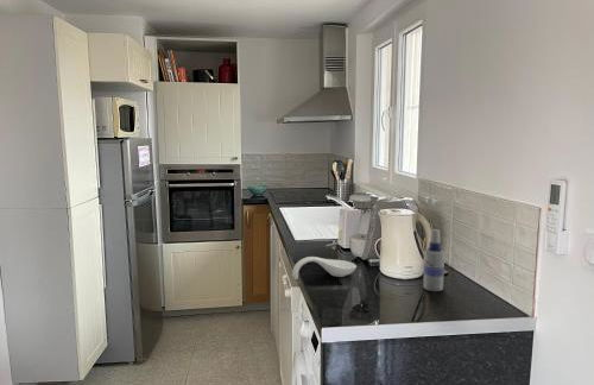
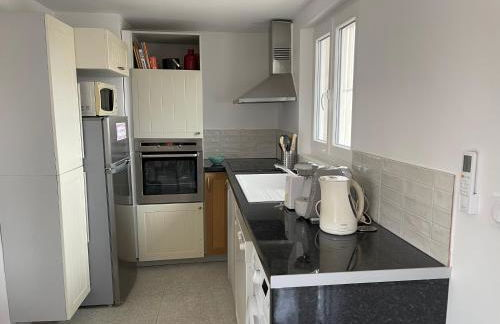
- spoon rest [291,255,358,280]
- spray bottle [422,228,446,292]
